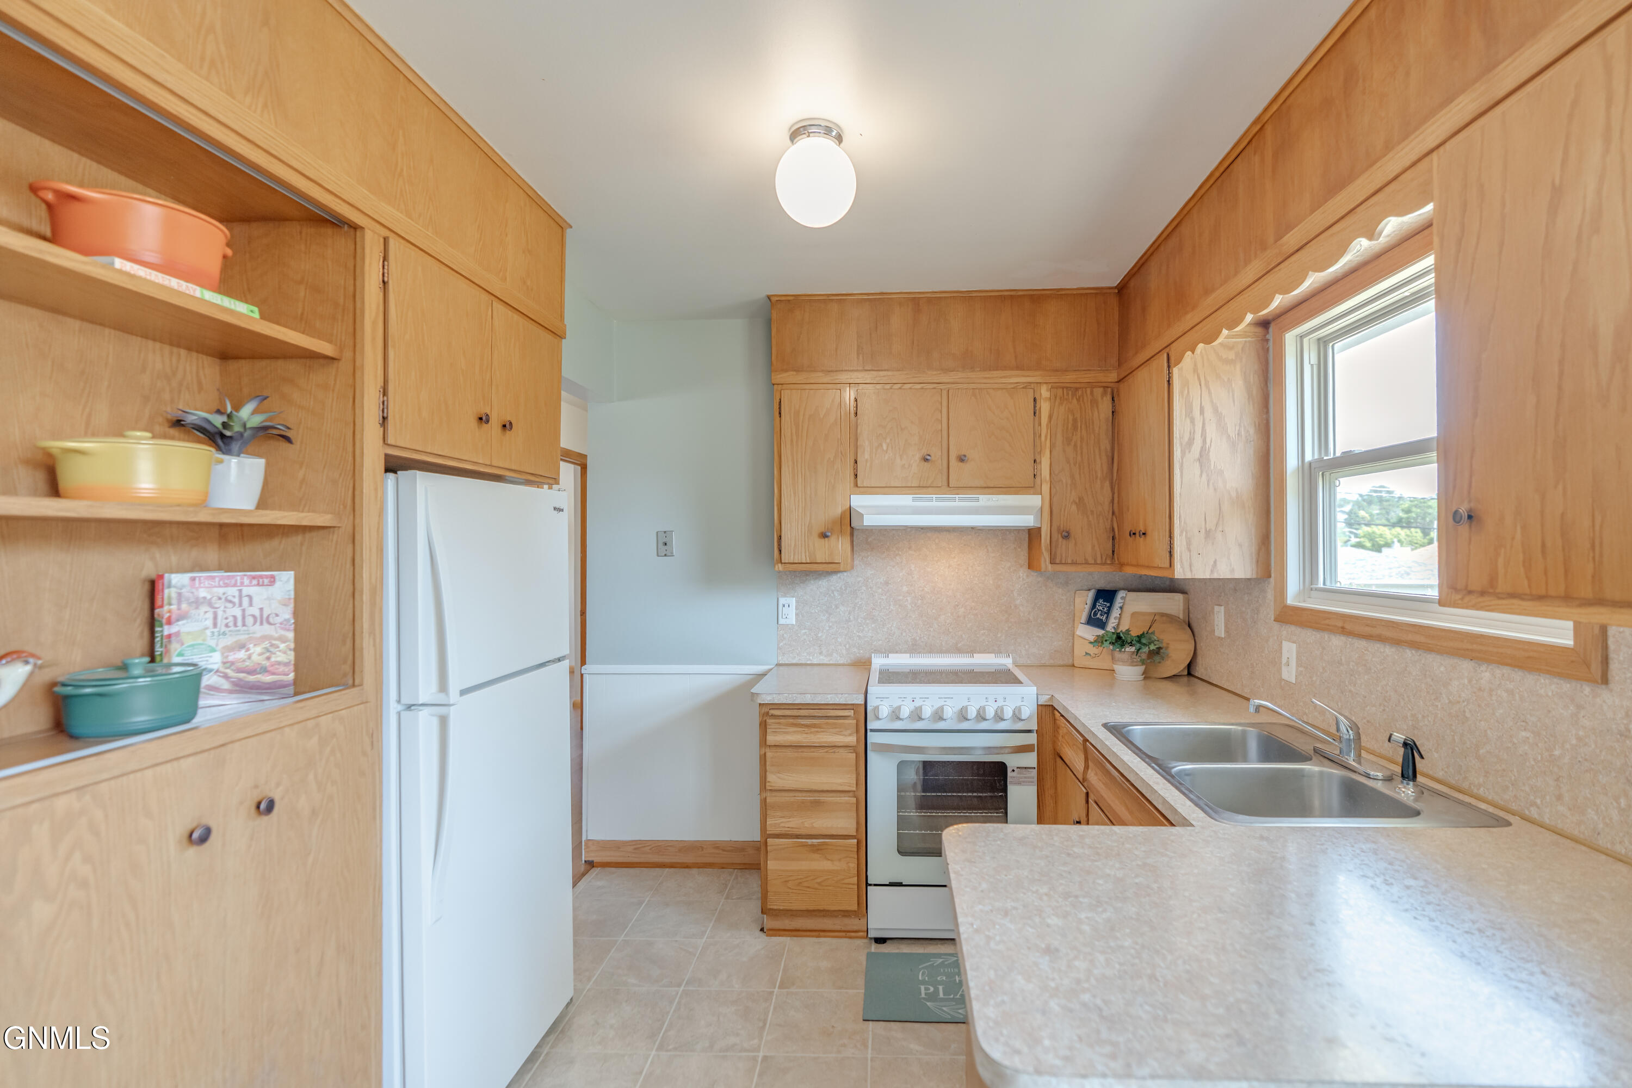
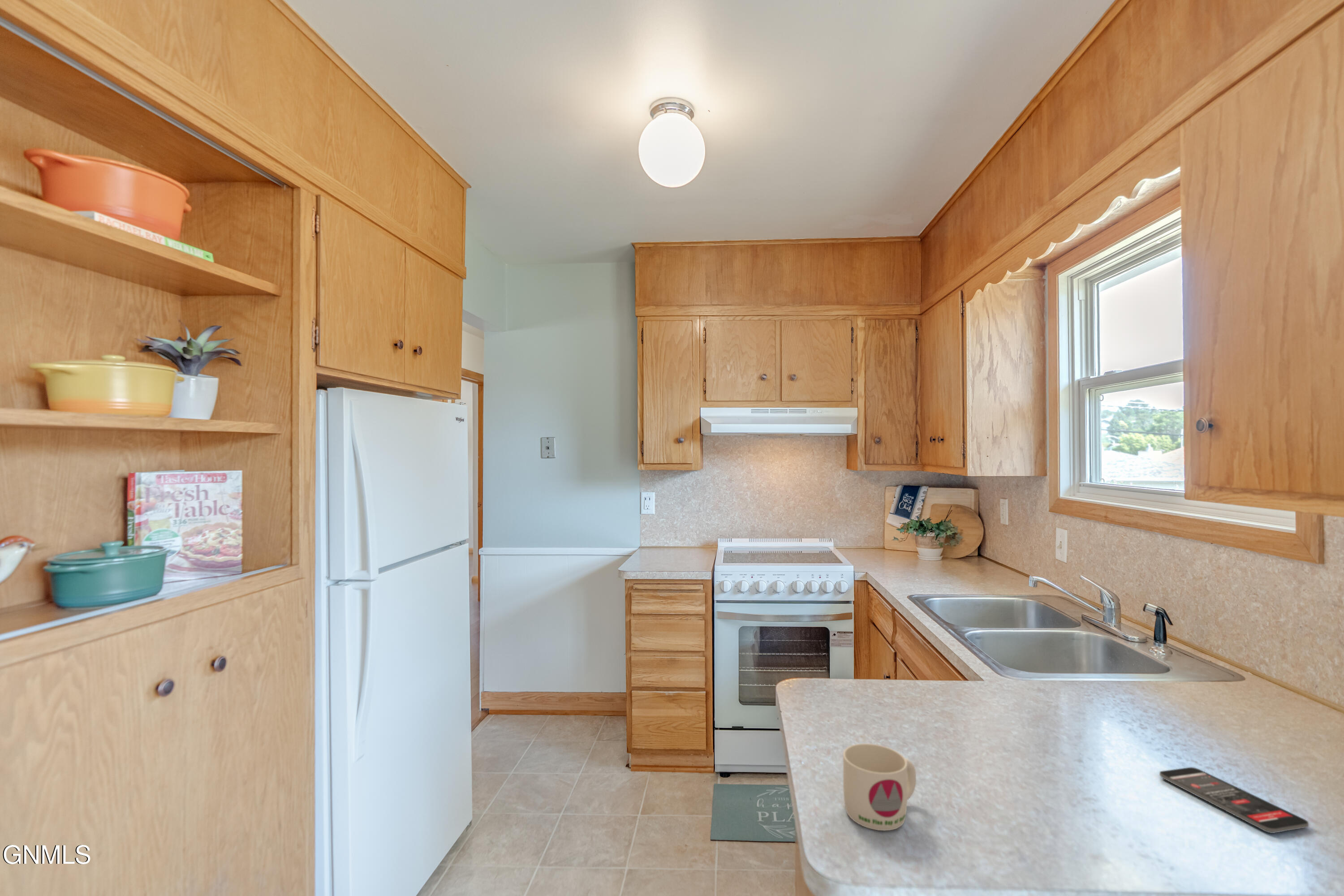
+ smartphone [1159,767,1309,834]
+ mug [843,743,917,831]
